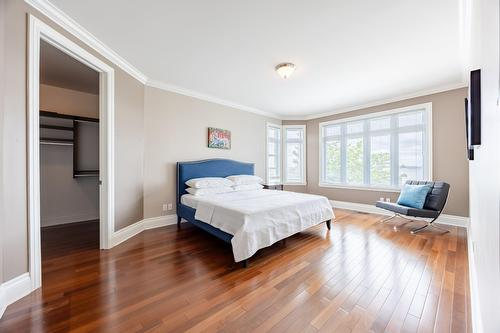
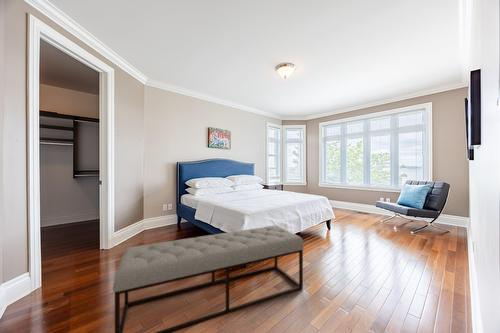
+ bench [112,224,304,333]
